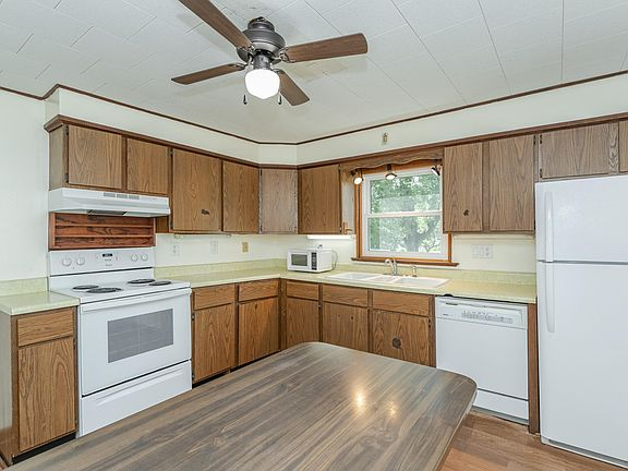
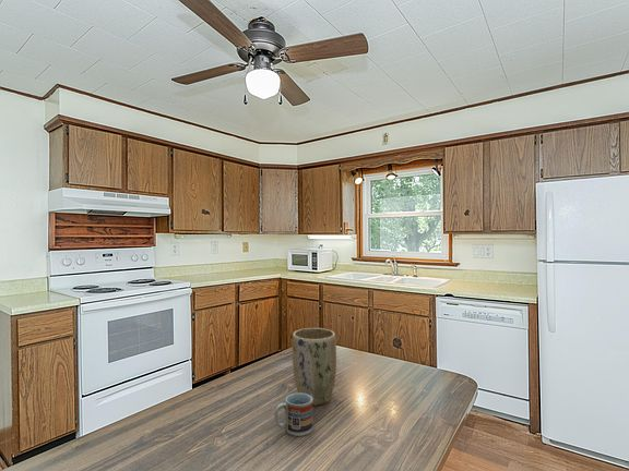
+ plant pot [292,327,337,406]
+ cup [273,391,313,437]
